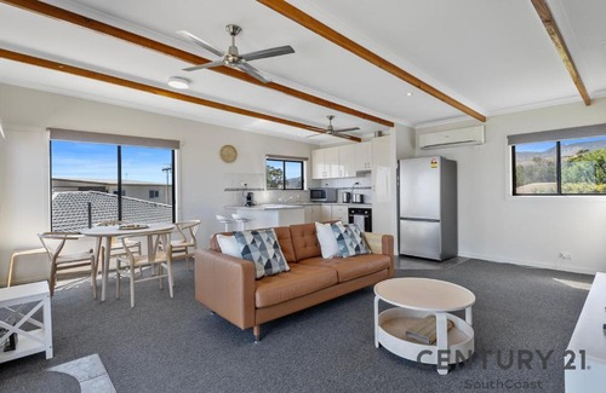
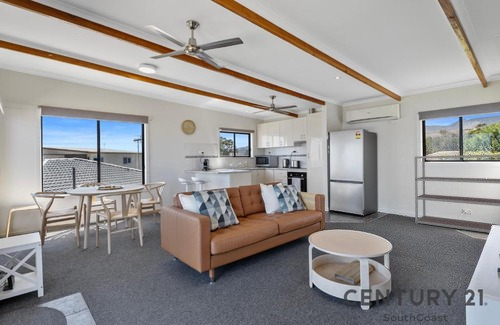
+ shelving unit [414,154,500,234]
